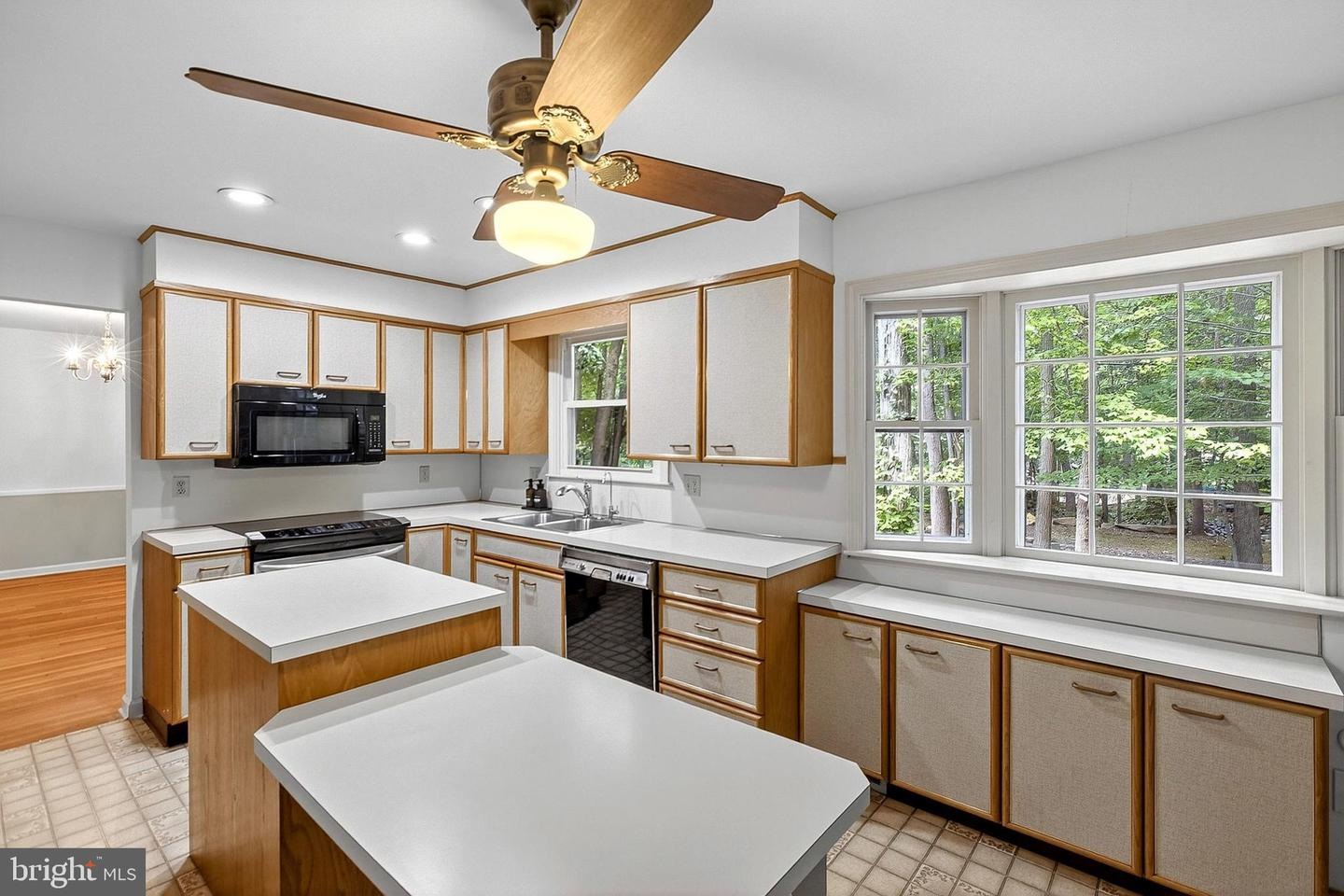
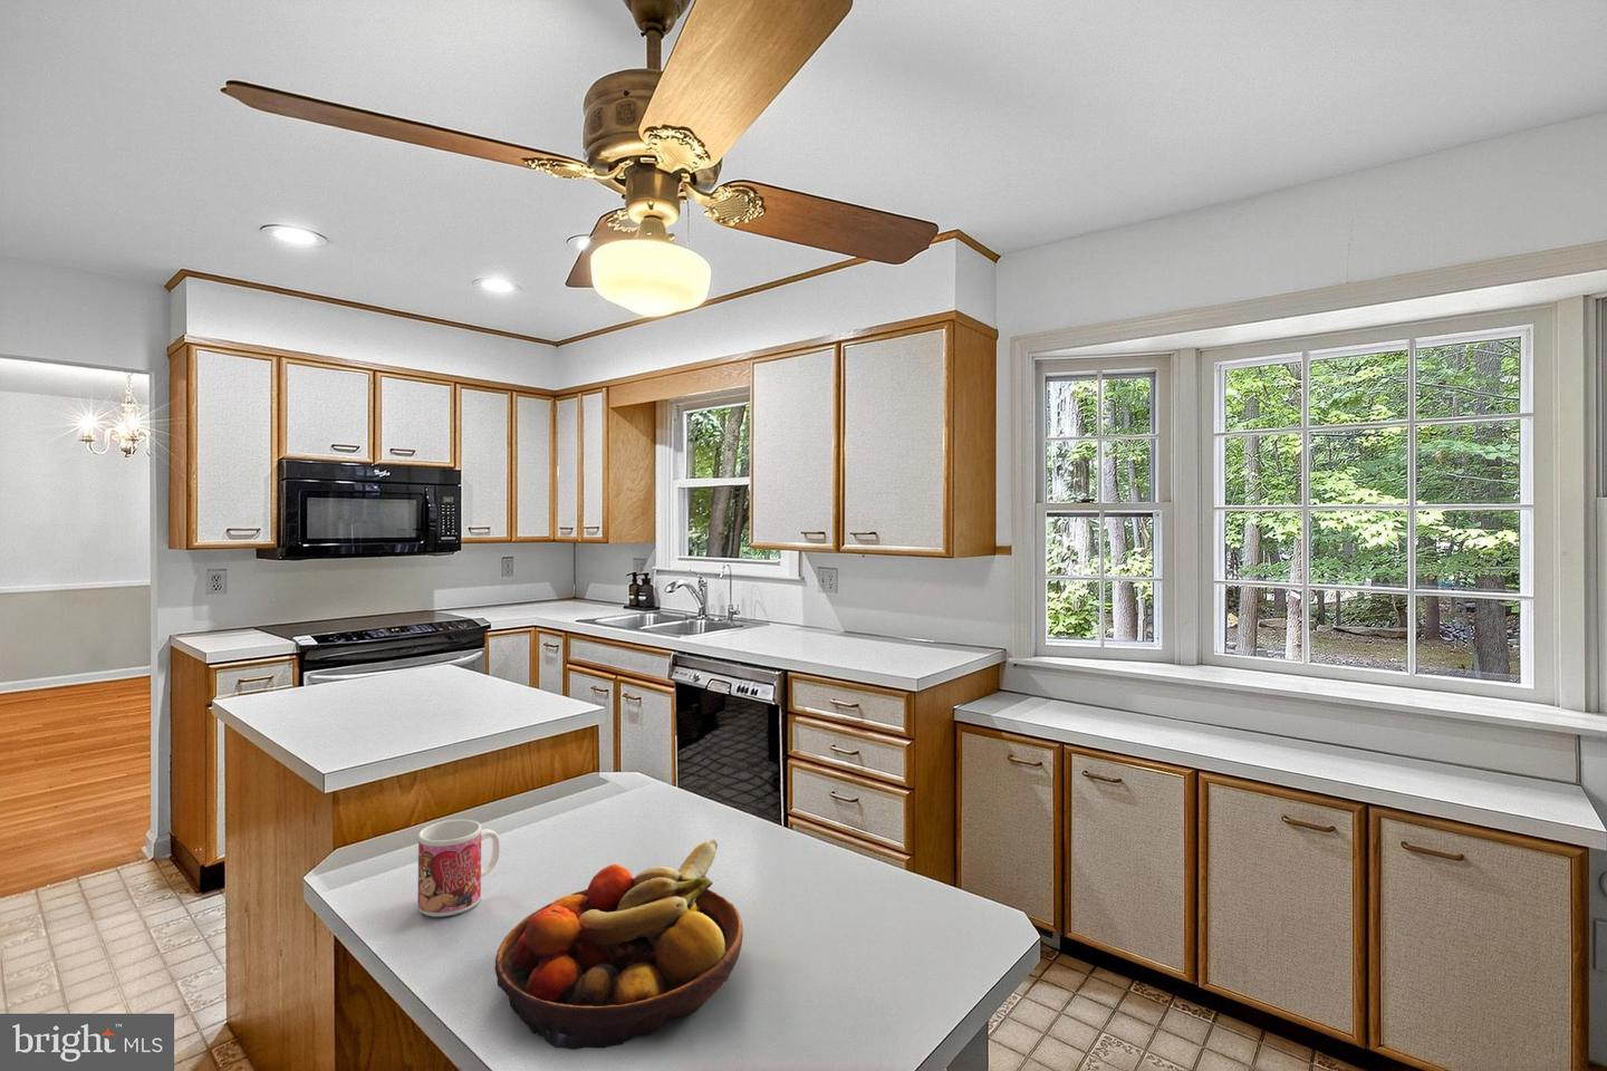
+ fruit bowl [494,839,745,1051]
+ mug [417,819,501,918]
